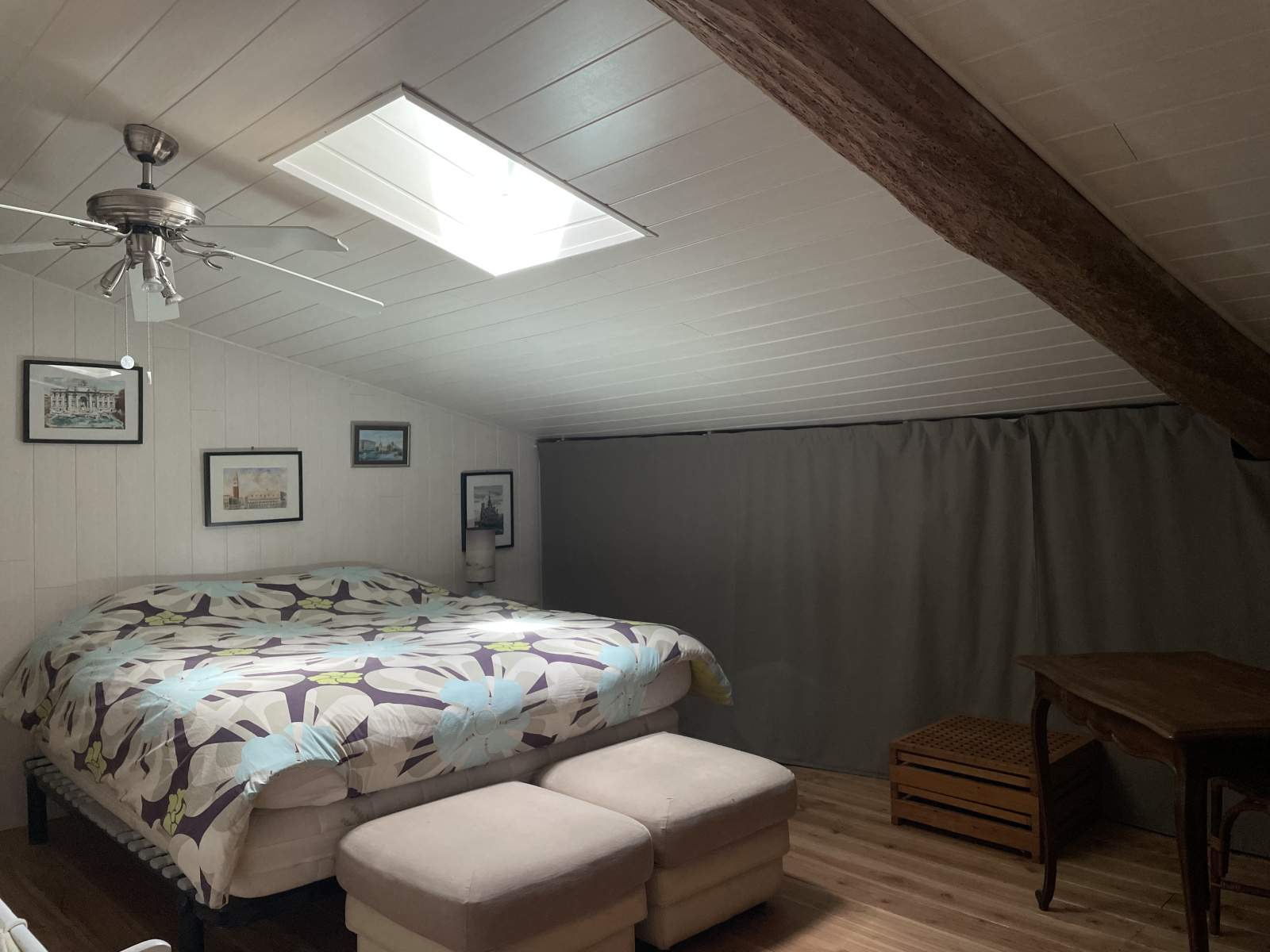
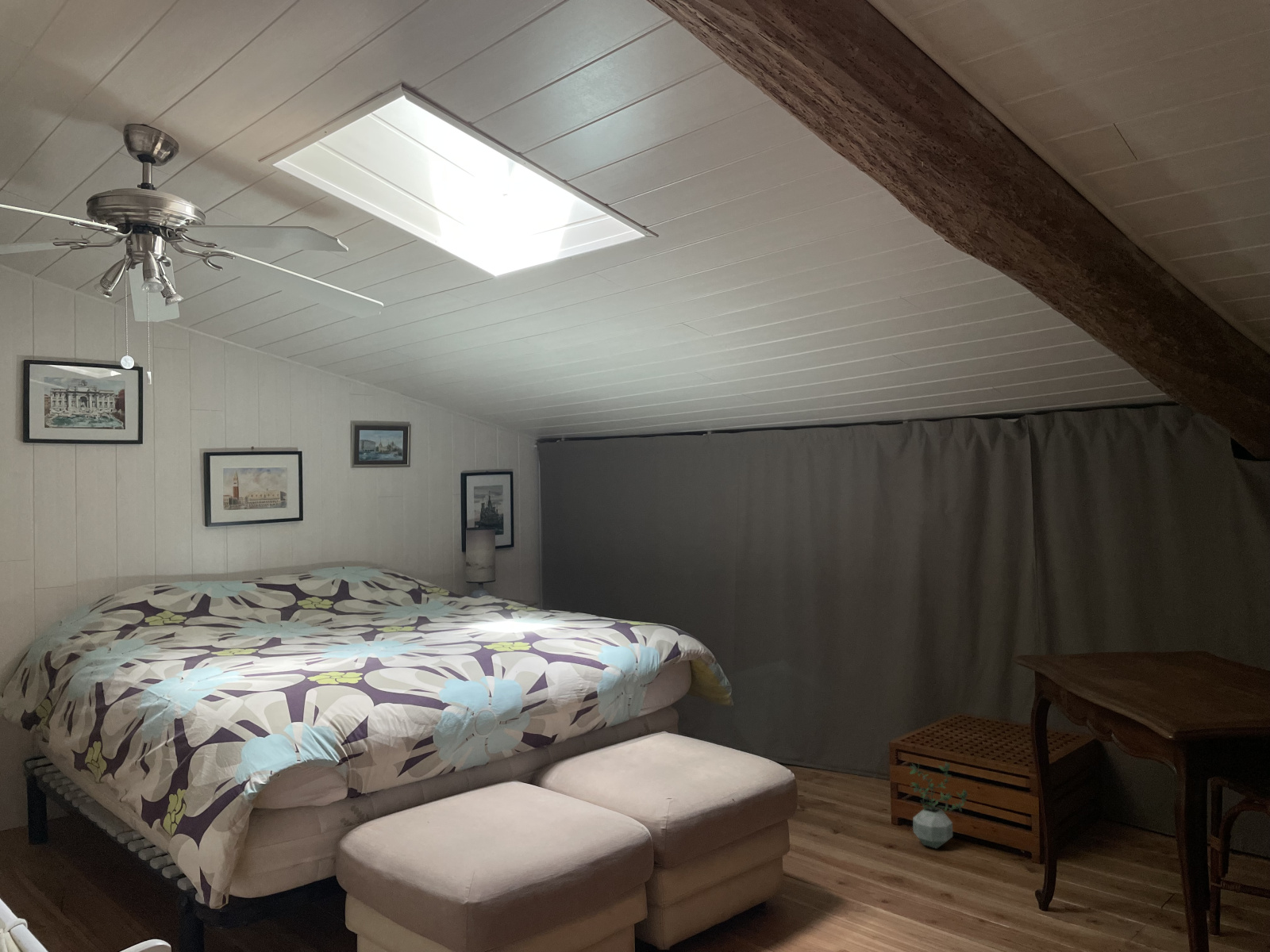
+ potted plant [908,761,968,850]
